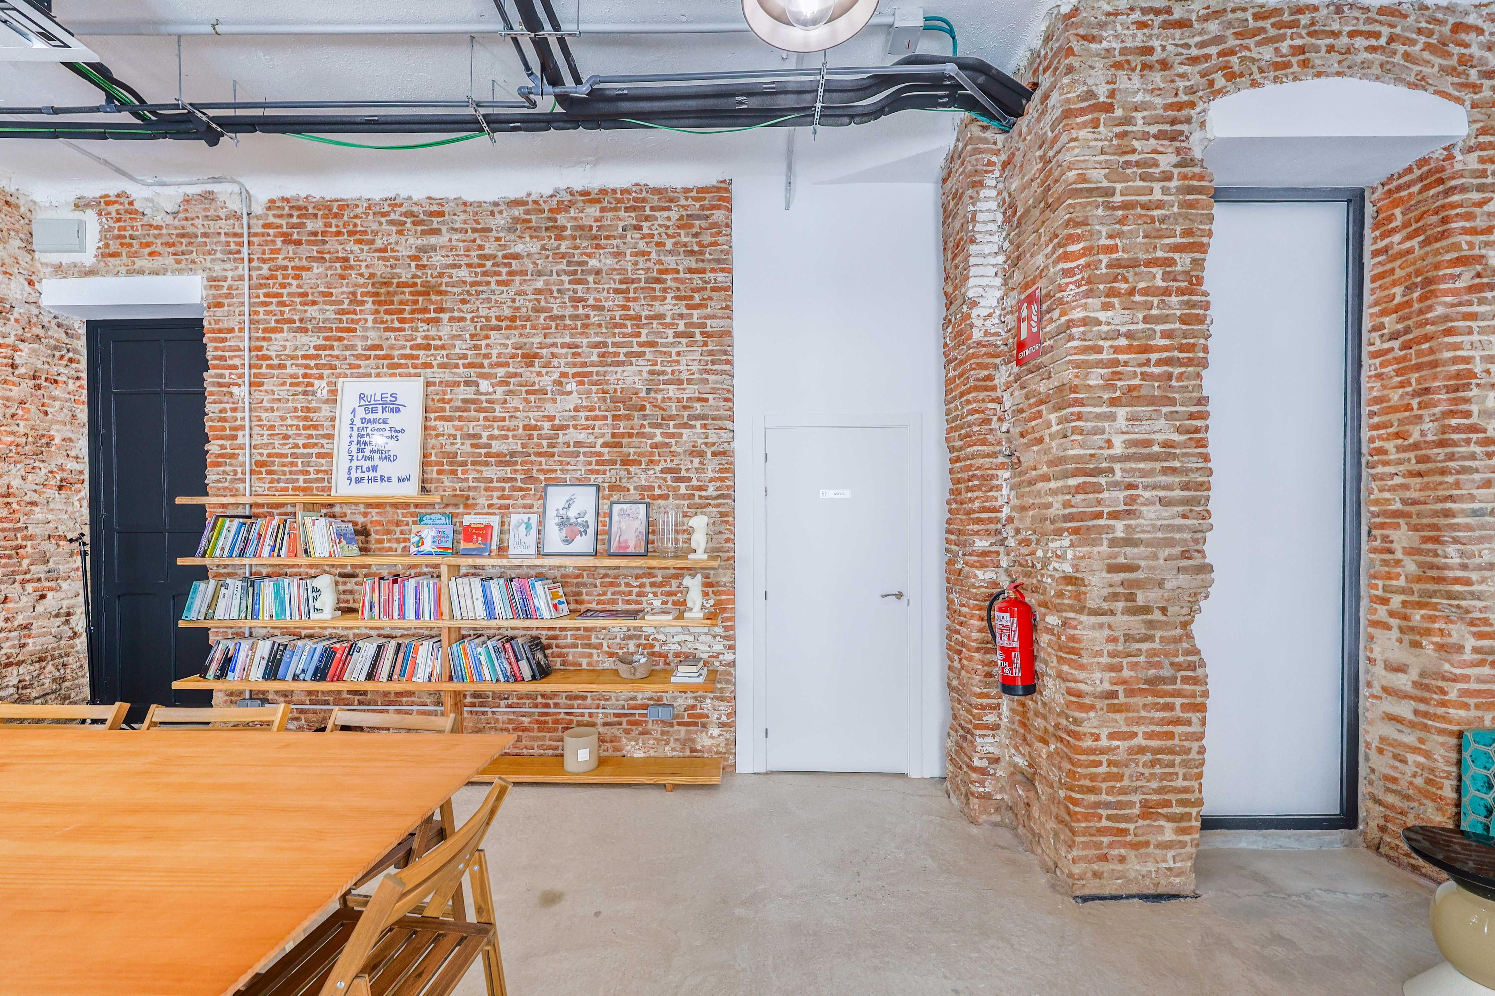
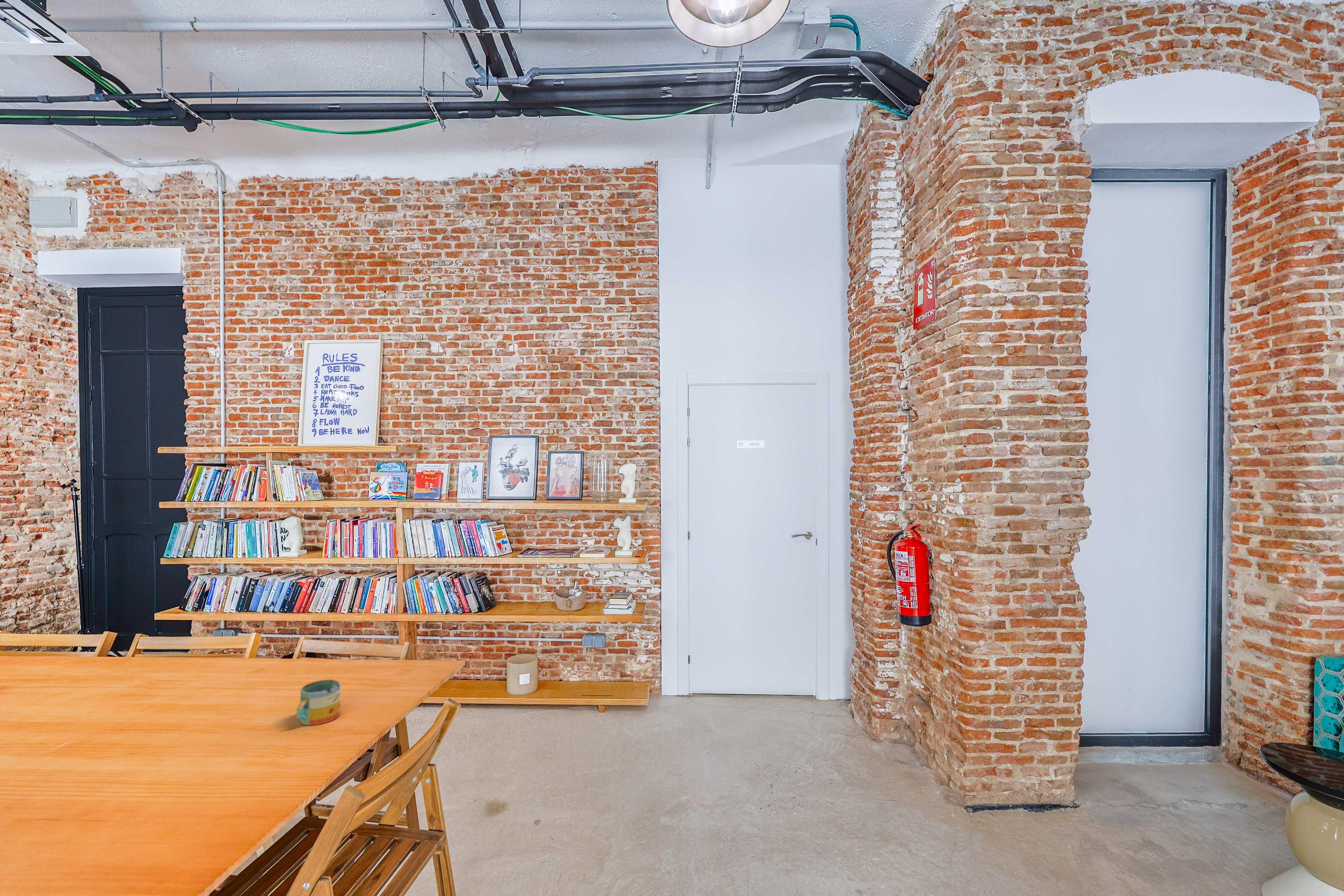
+ mug [296,679,341,726]
